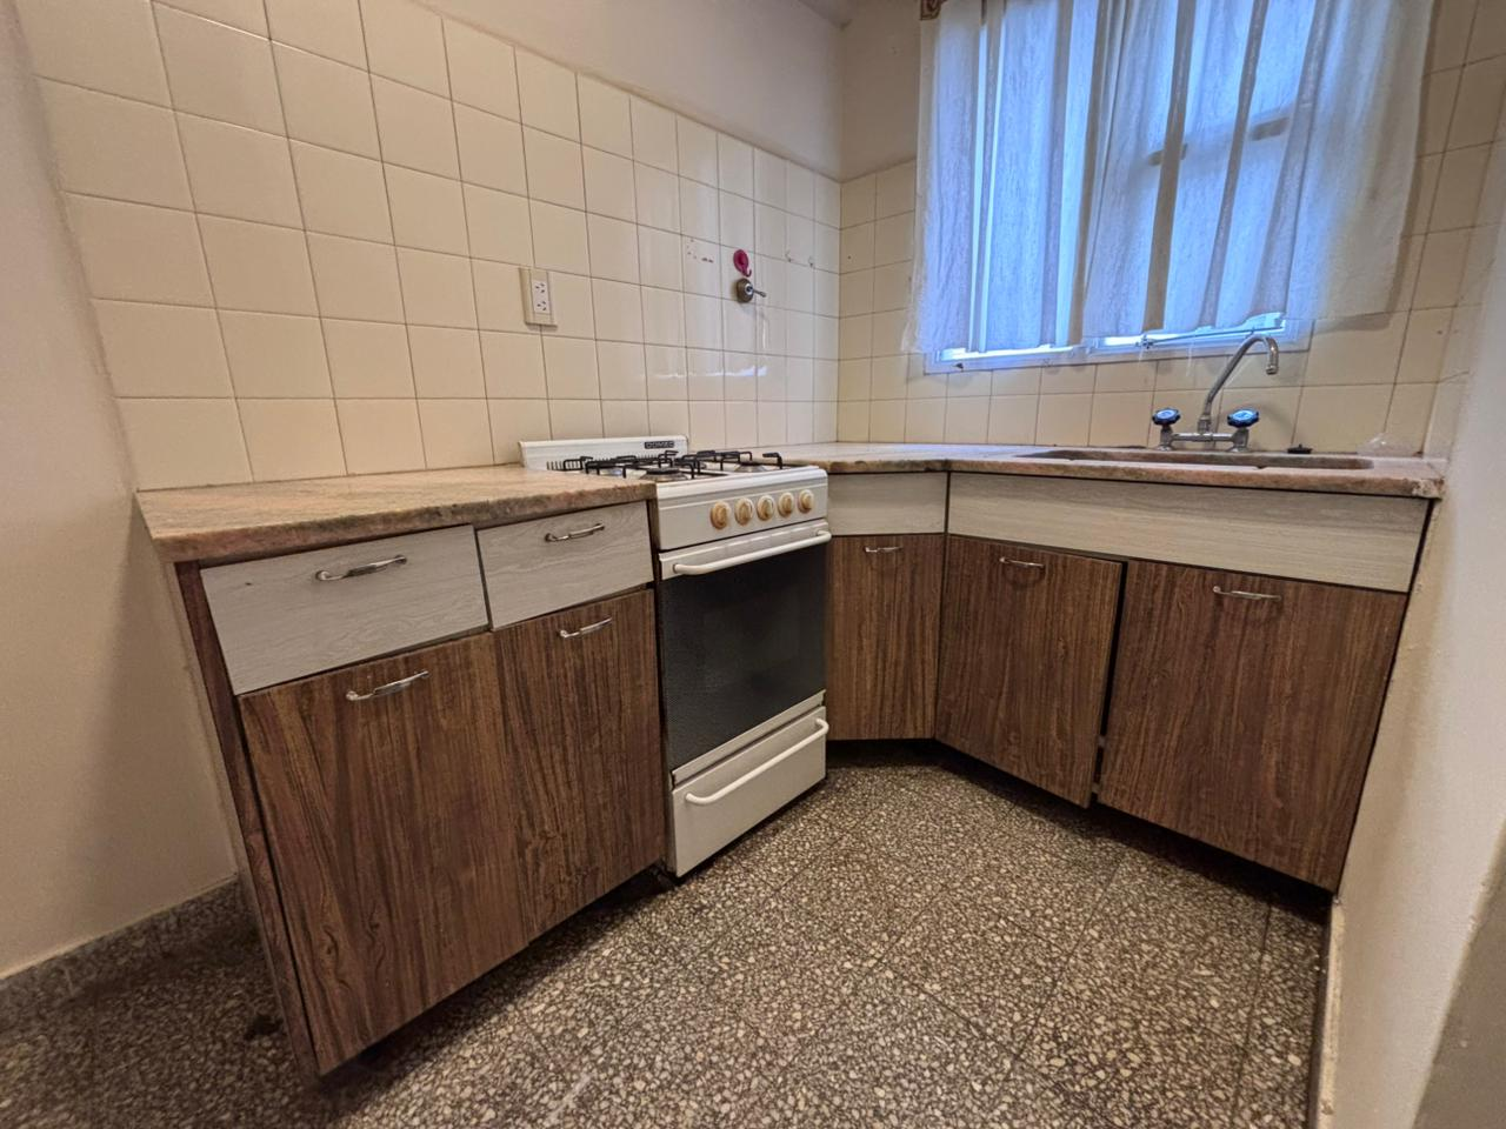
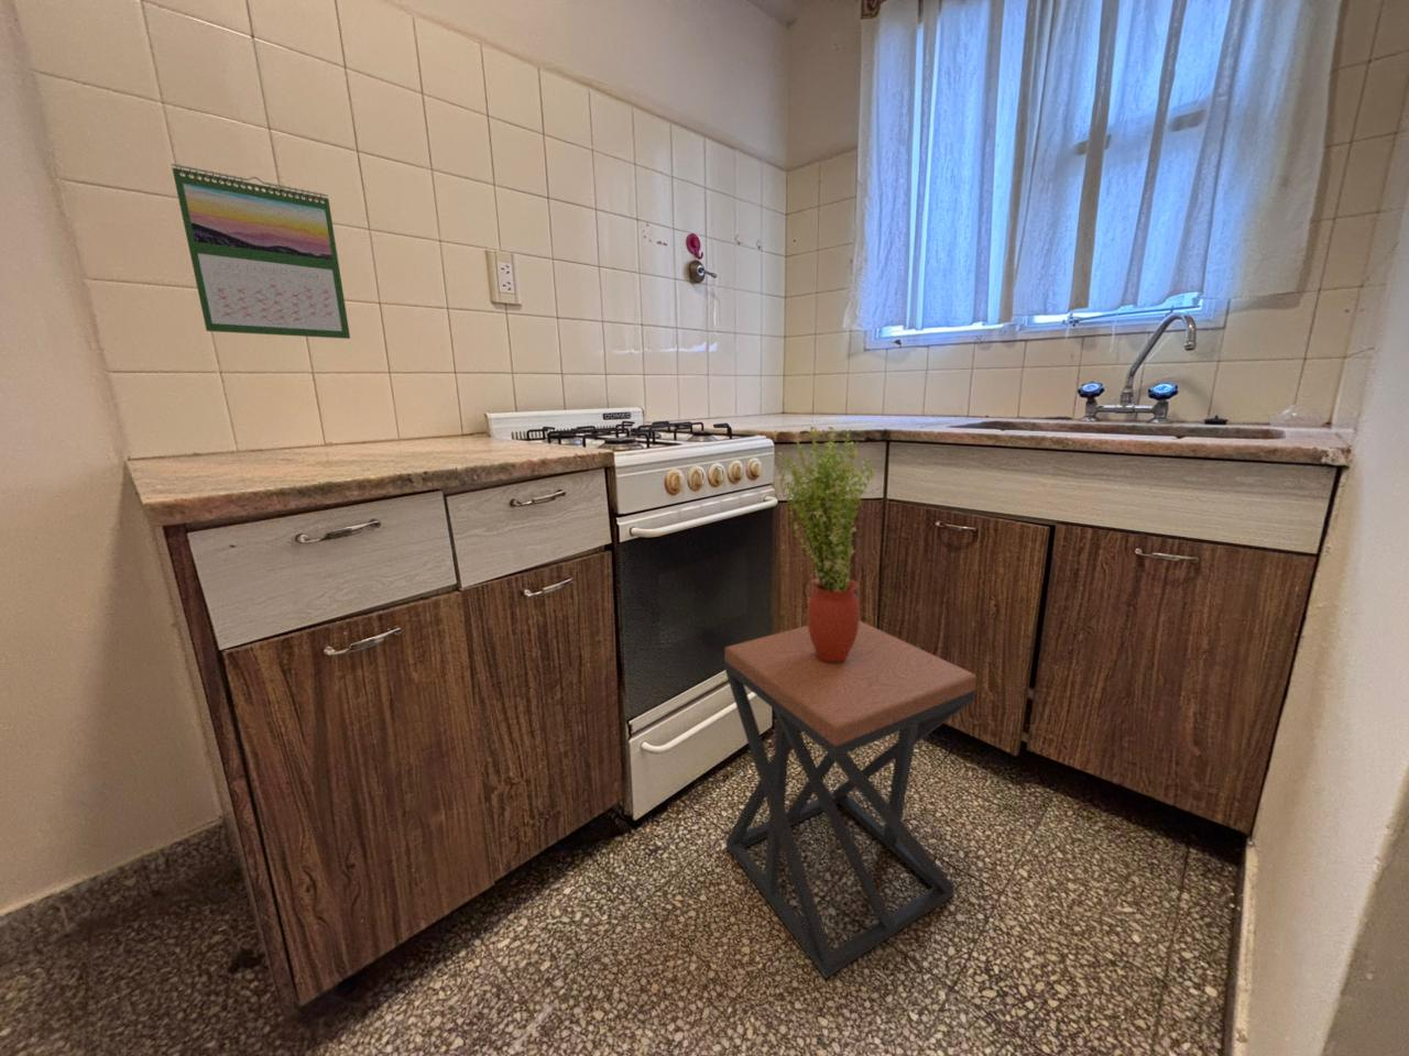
+ potted plant [776,425,879,662]
+ calendar [171,163,352,339]
+ stool [723,620,977,981]
